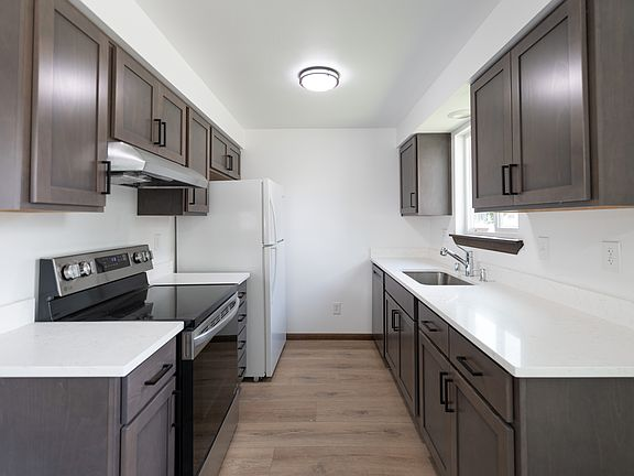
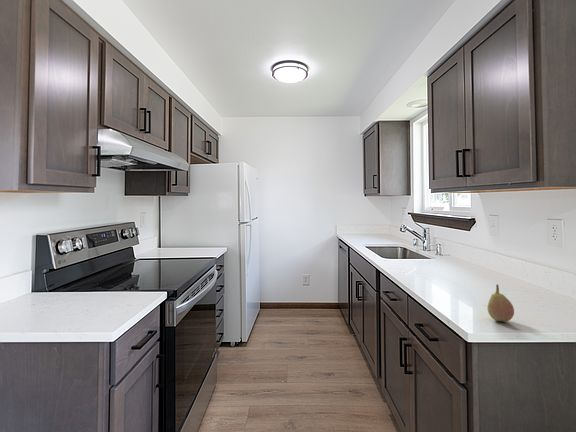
+ fruit [486,283,515,323]
